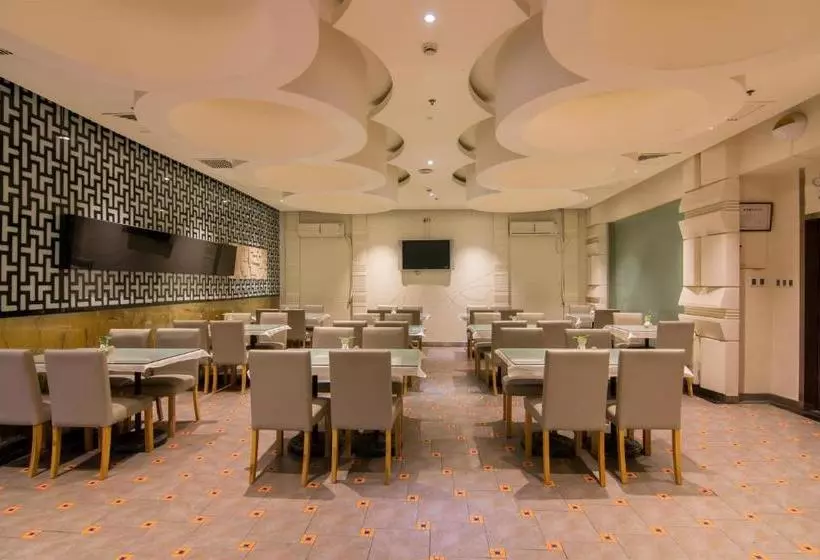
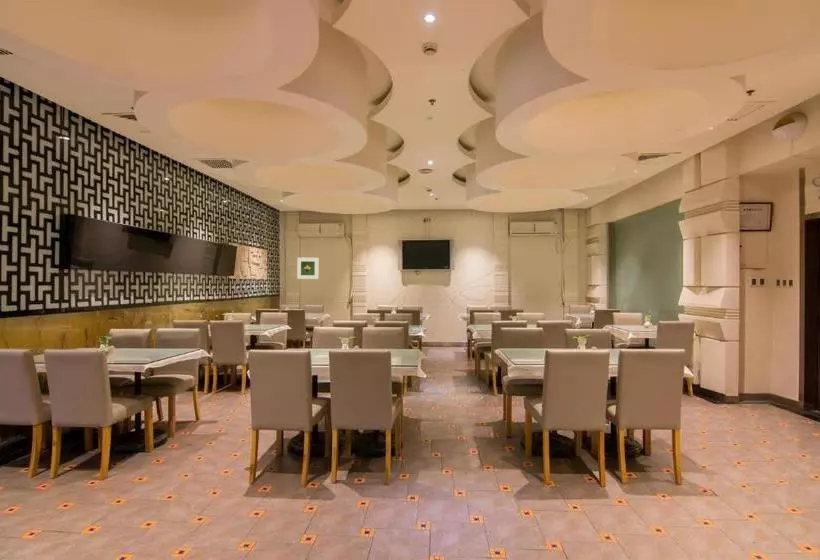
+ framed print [296,257,319,280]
